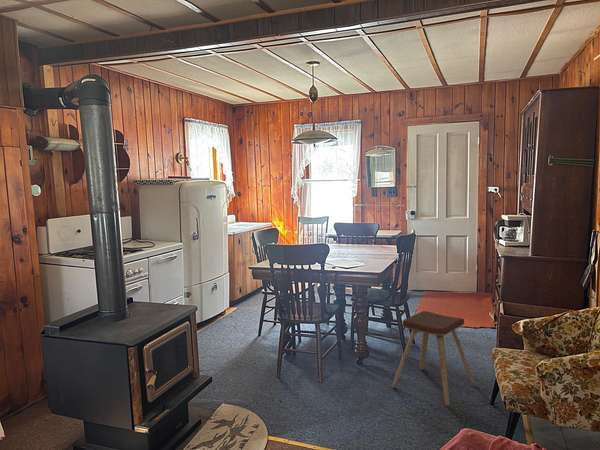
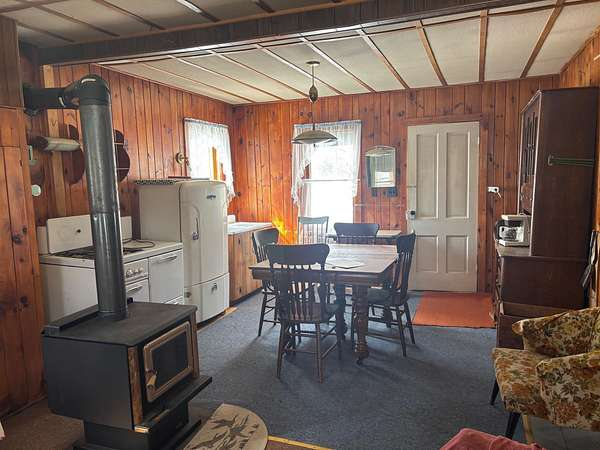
- music stool [391,310,476,407]
